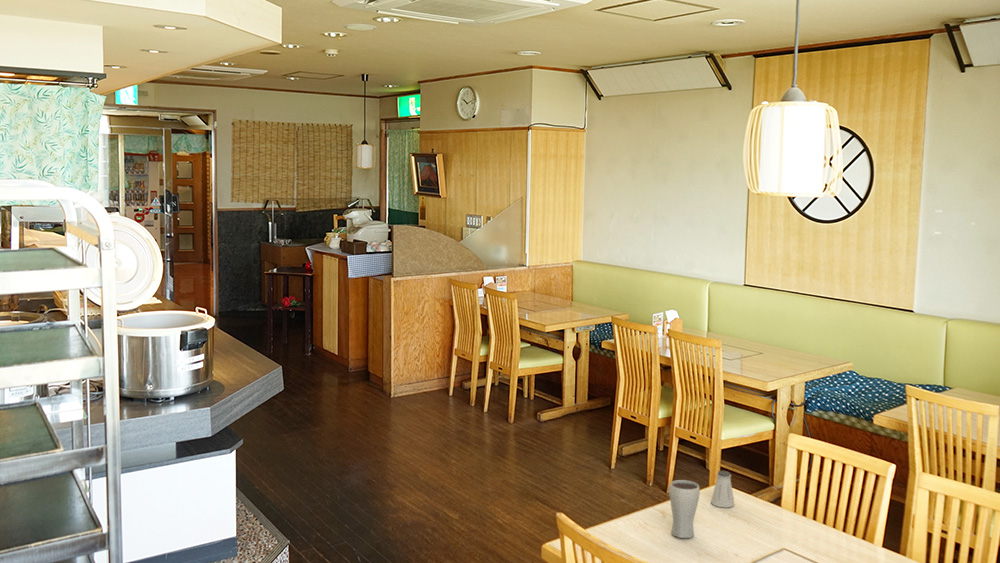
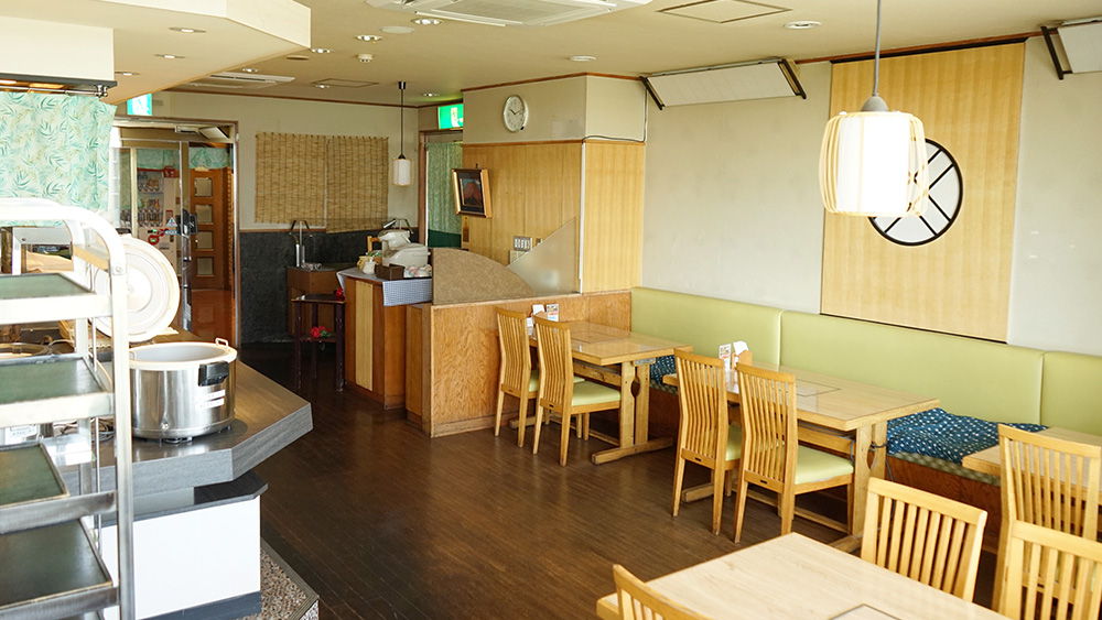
- drinking glass [668,479,701,539]
- saltshaker [710,470,735,508]
